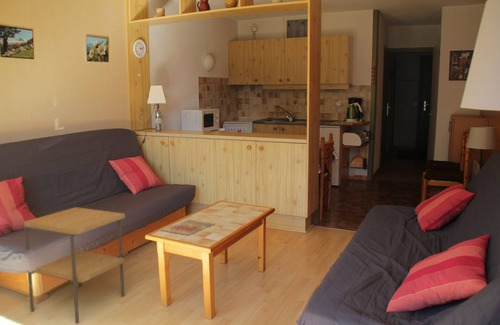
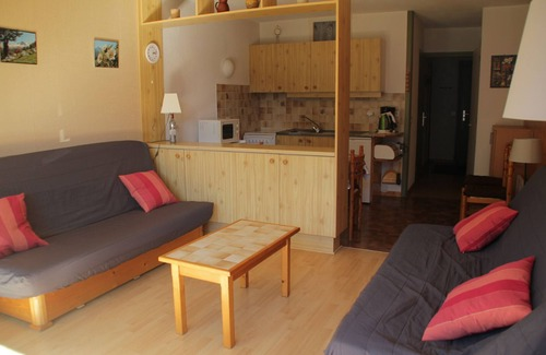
- side table [23,206,126,325]
- magazine [161,218,215,236]
